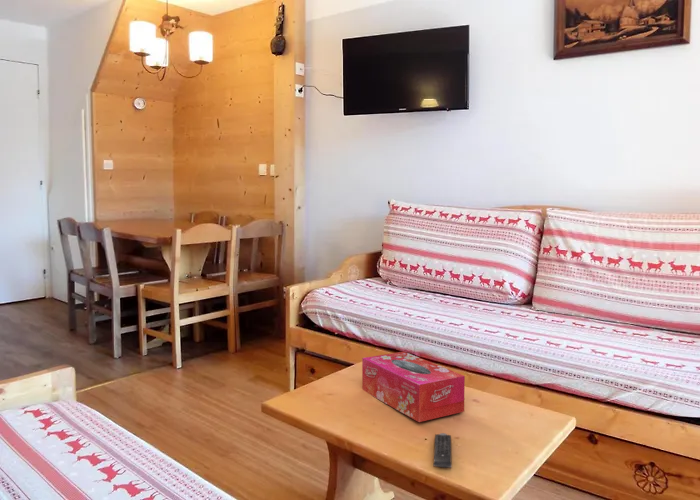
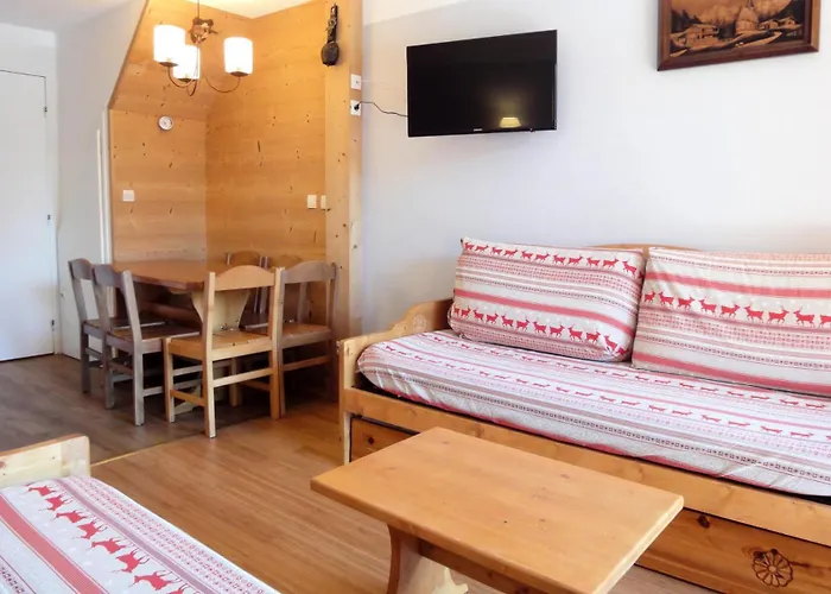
- tissue box [361,351,466,423]
- remote control [432,432,453,469]
